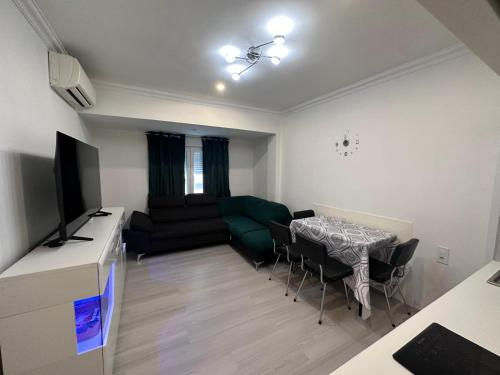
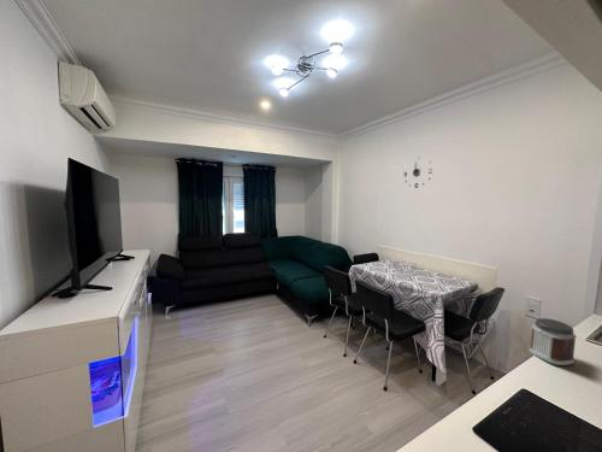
+ jar [529,317,578,366]
